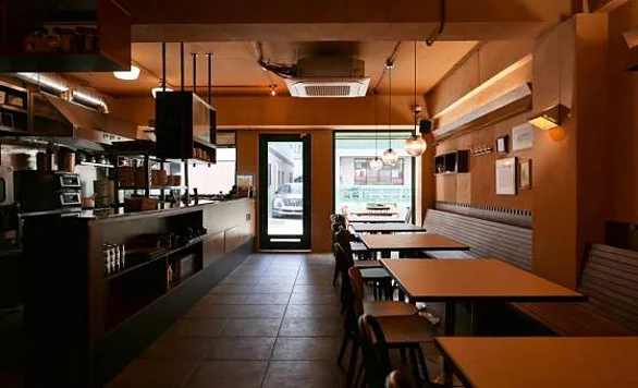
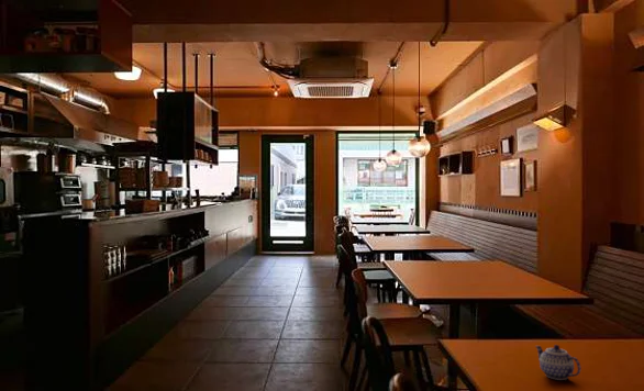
+ teapot [534,344,581,381]
